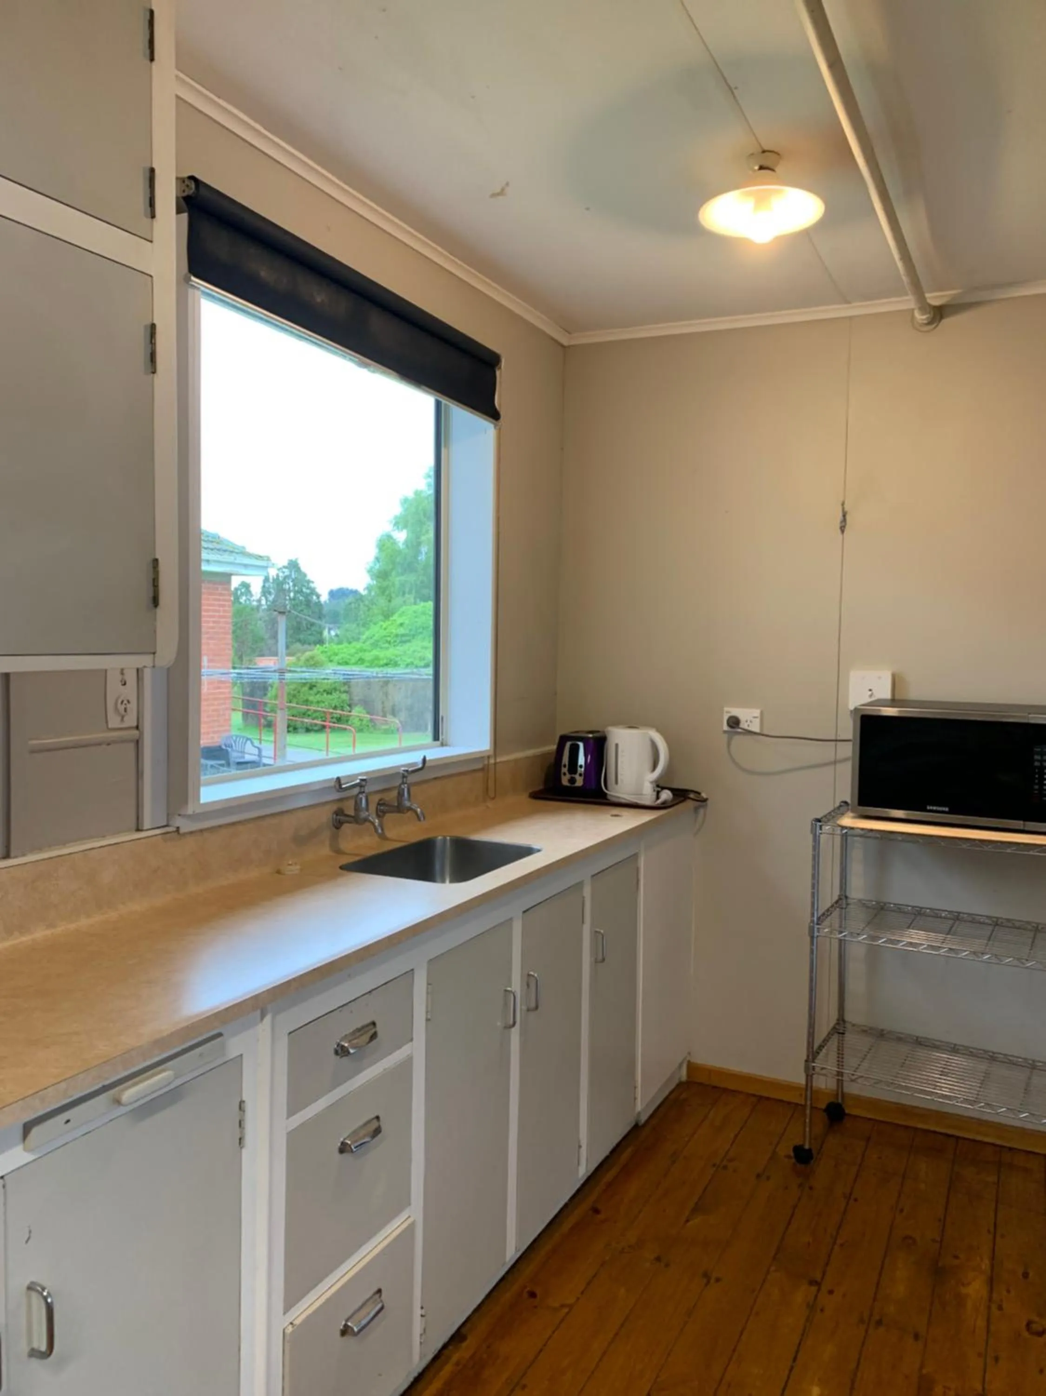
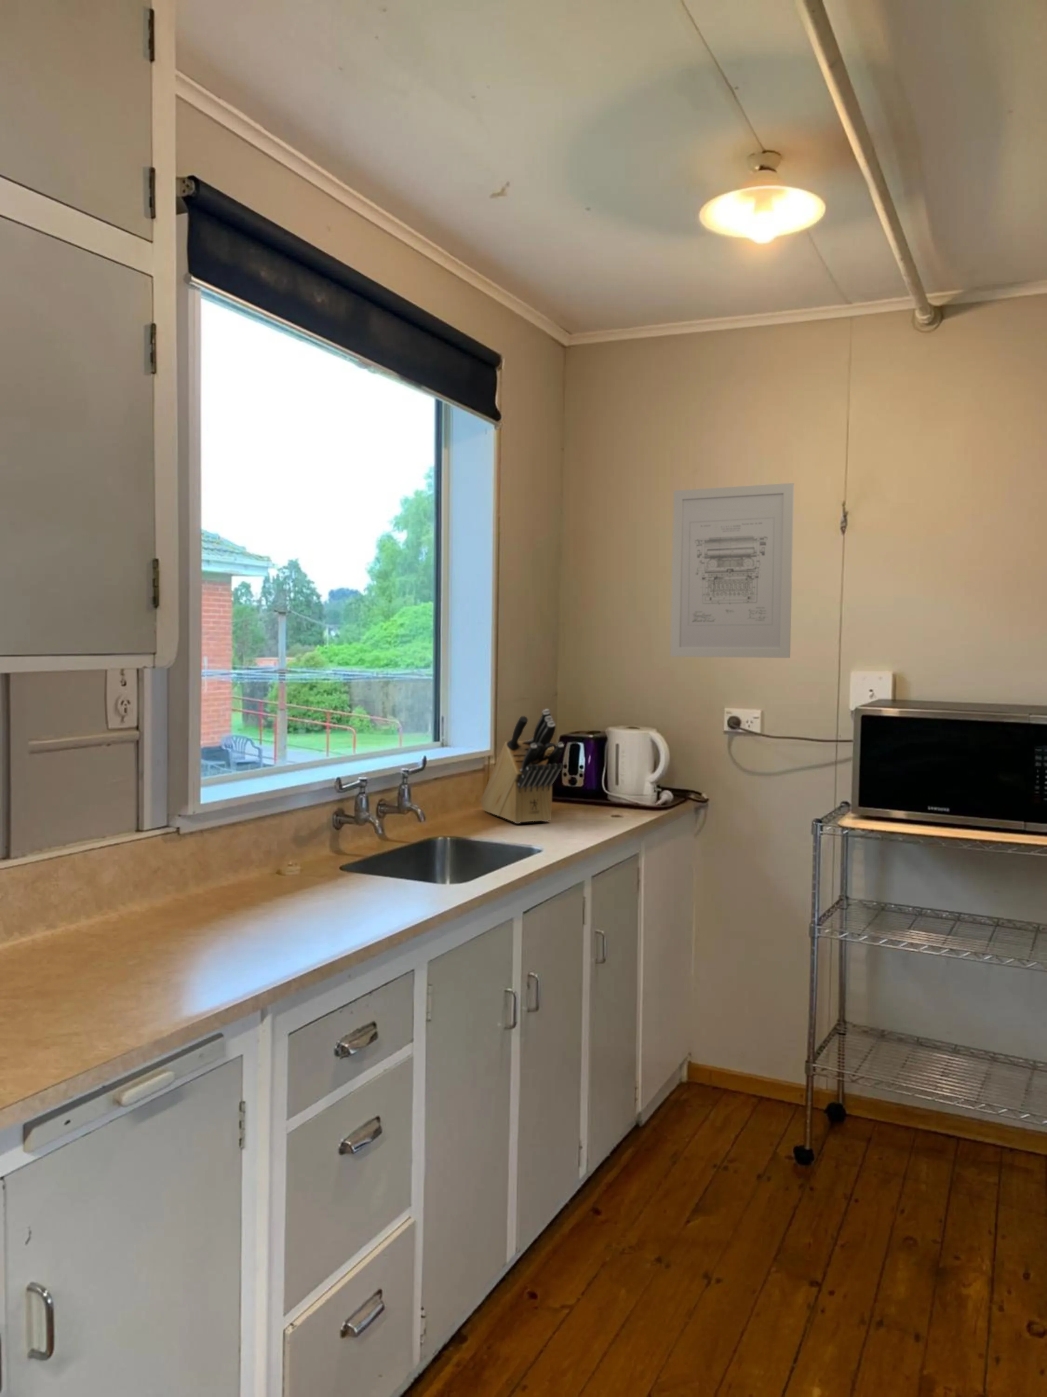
+ knife block [481,708,564,824]
+ wall art [670,483,795,659]
